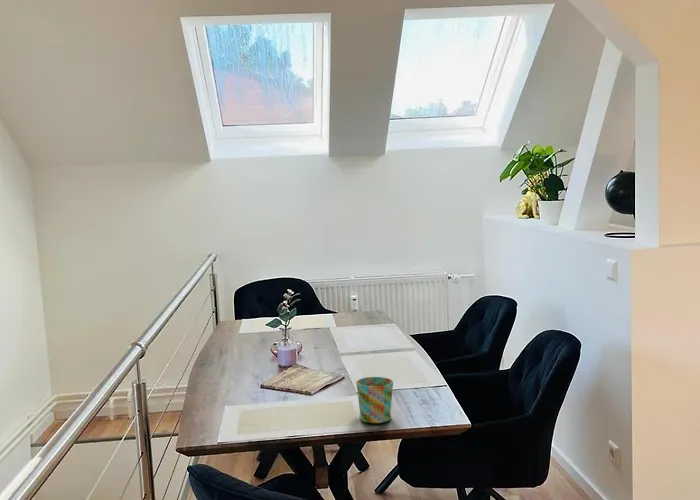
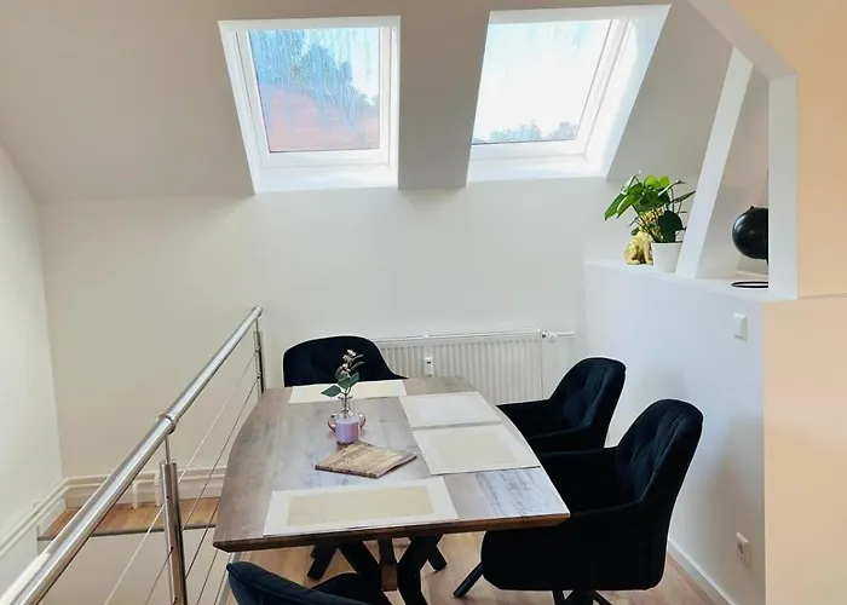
- mug [355,376,394,424]
